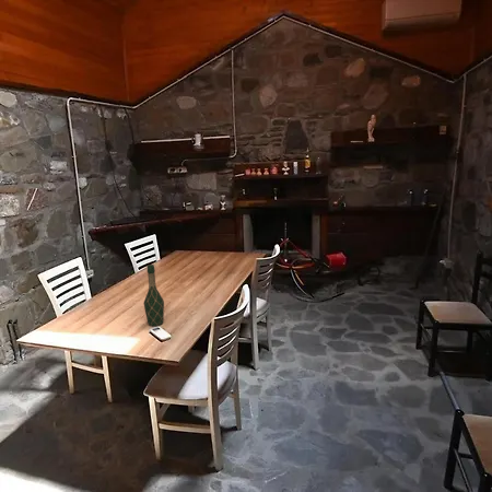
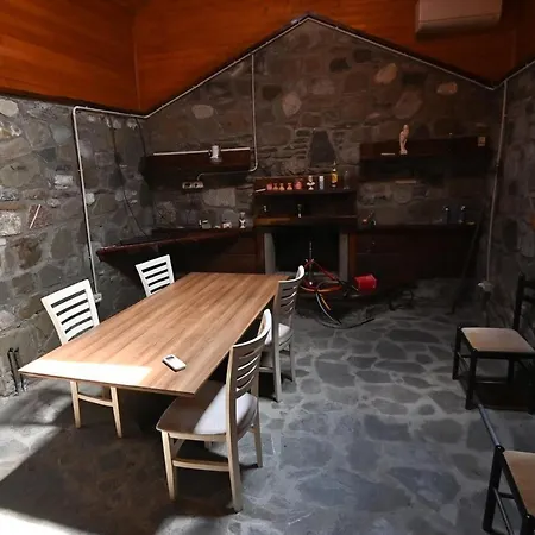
- wine bottle [143,263,165,327]
